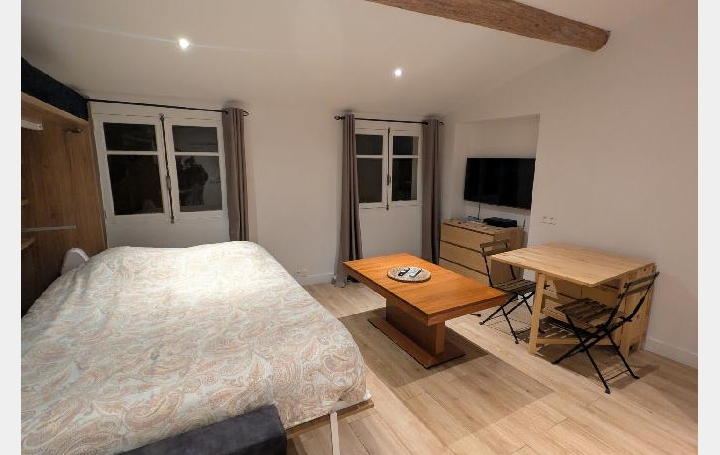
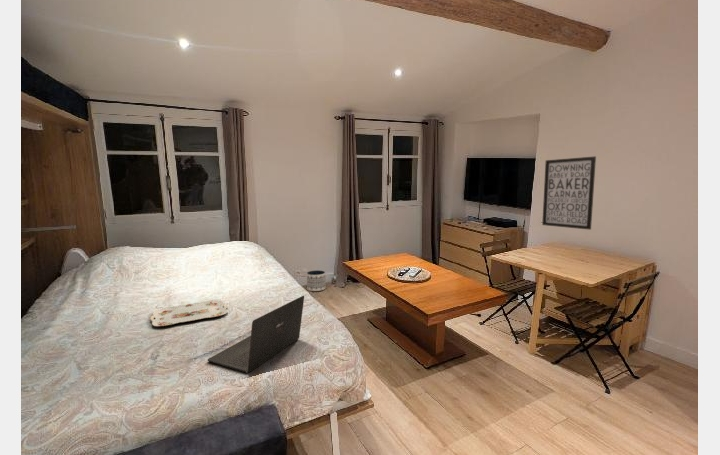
+ serving tray [149,299,228,327]
+ wall art [541,155,597,231]
+ planter [306,269,326,292]
+ laptop [207,295,305,374]
